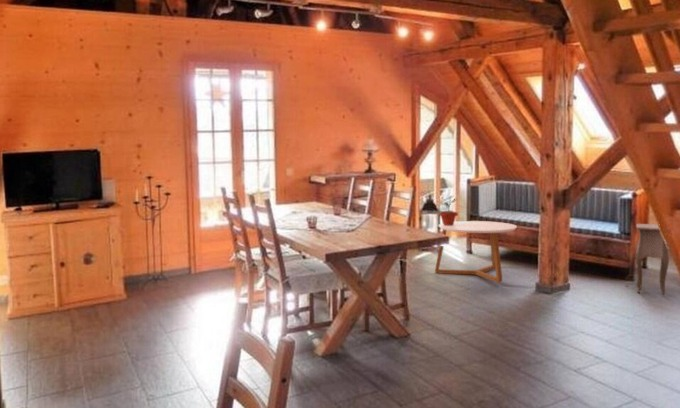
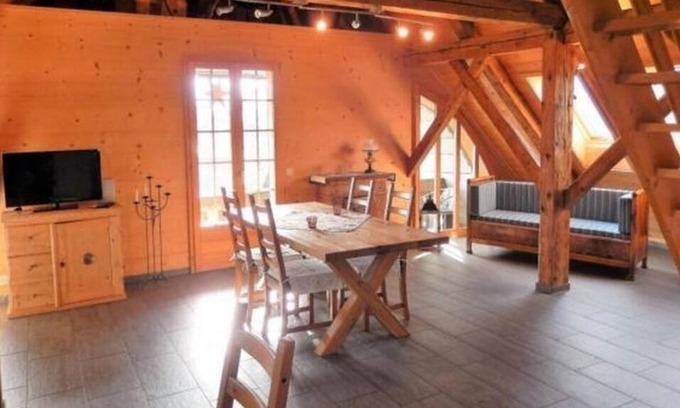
- coffee table [434,220,518,283]
- potted plant [438,196,459,226]
- side table [624,223,670,296]
